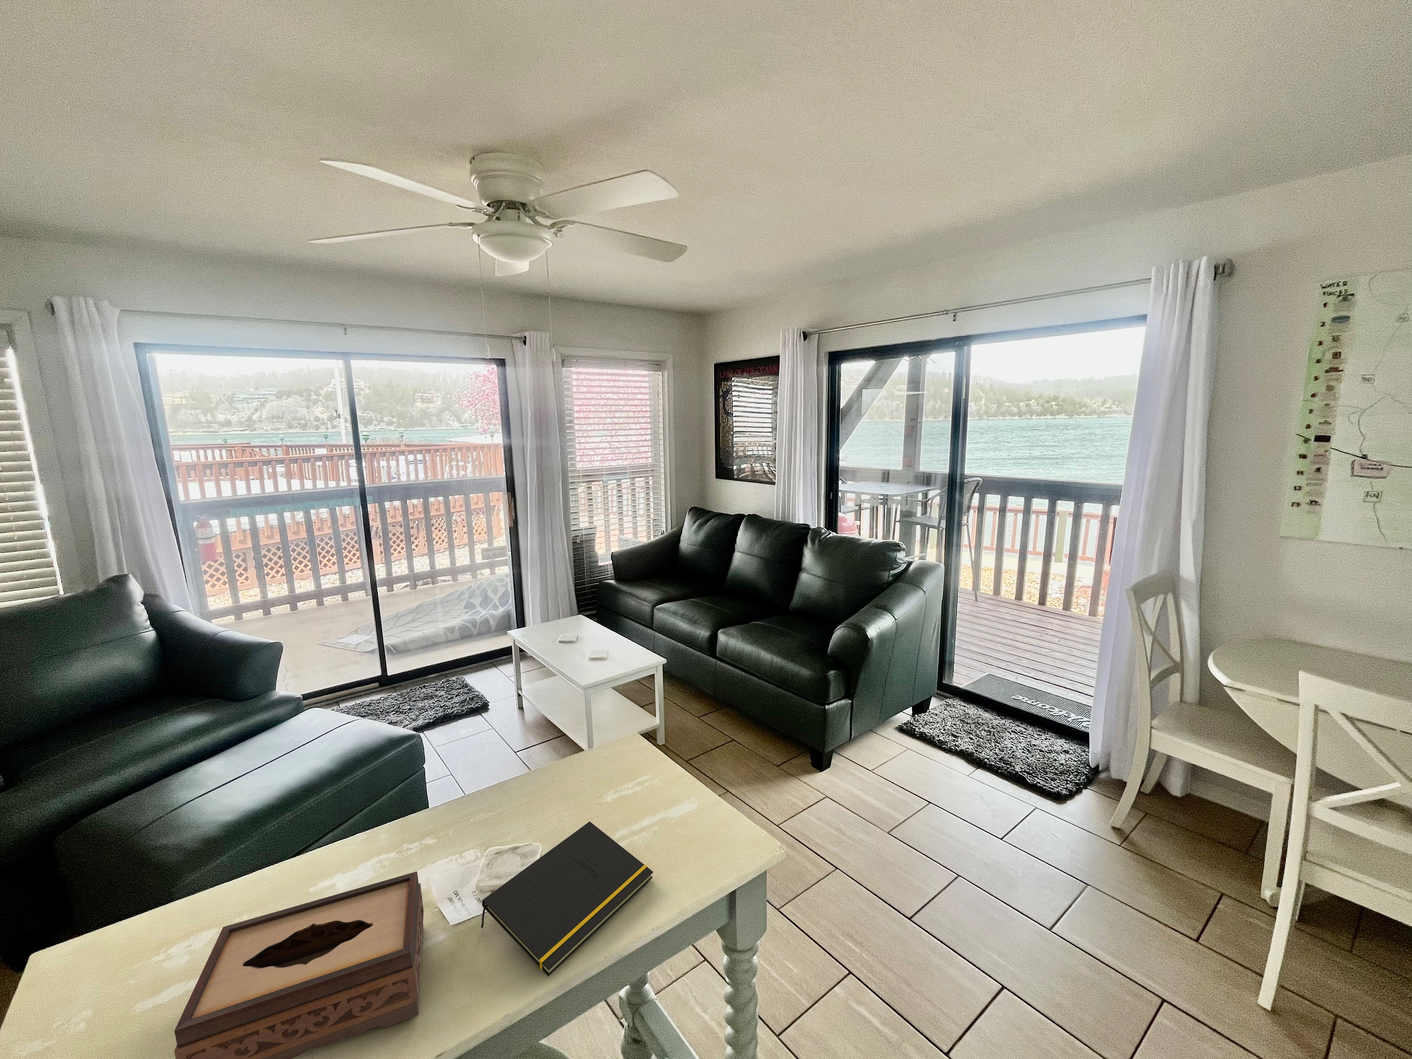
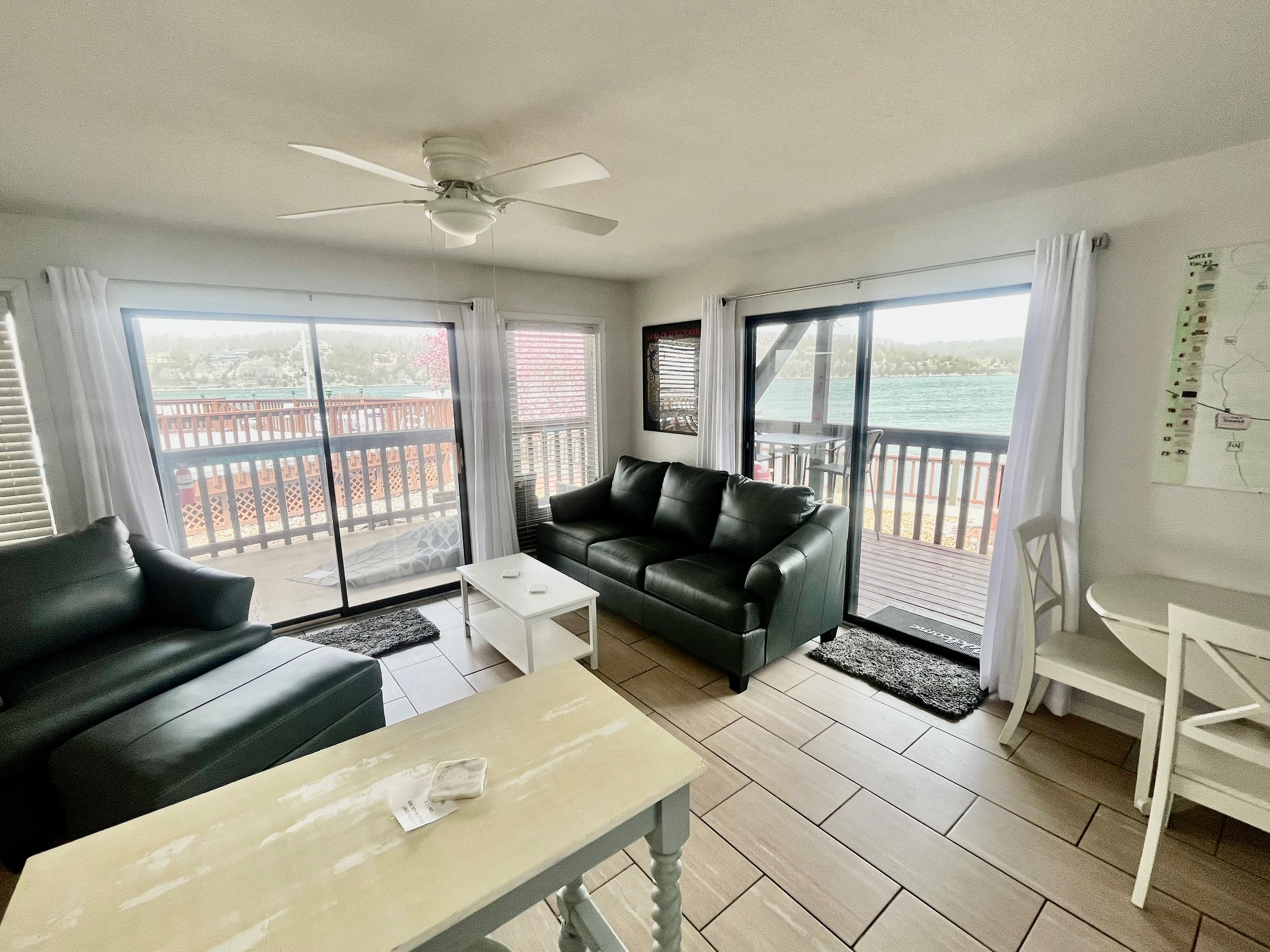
- tissue box [175,871,424,1059]
- notepad [480,821,654,977]
